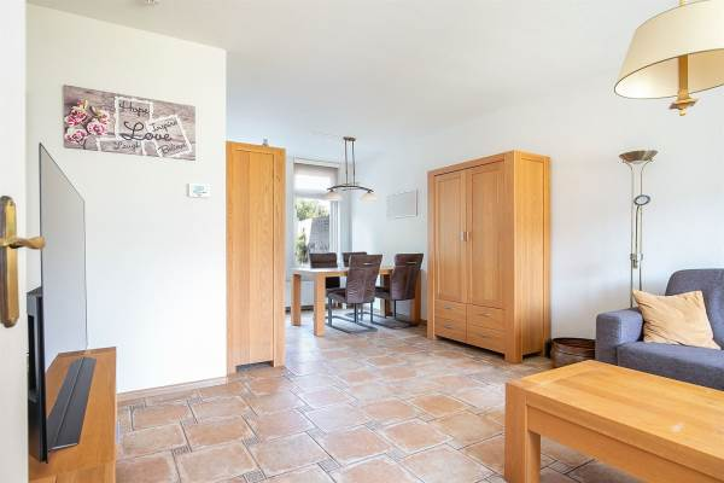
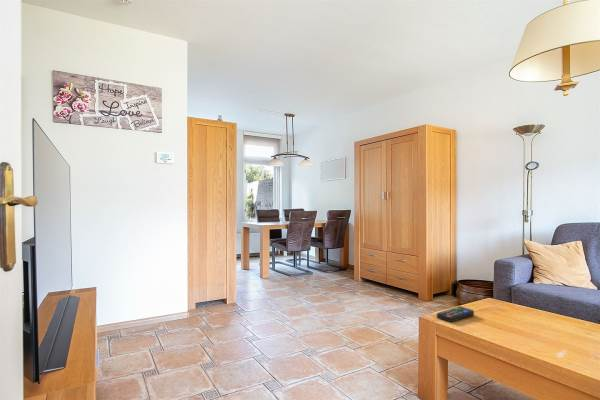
+ remote control [436,305,475,323]
